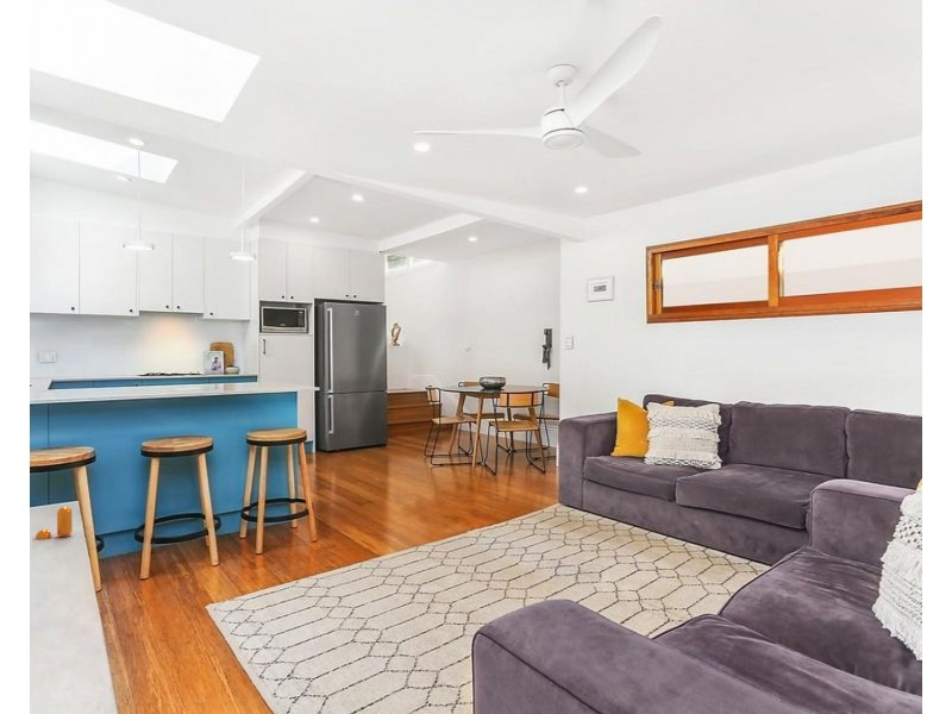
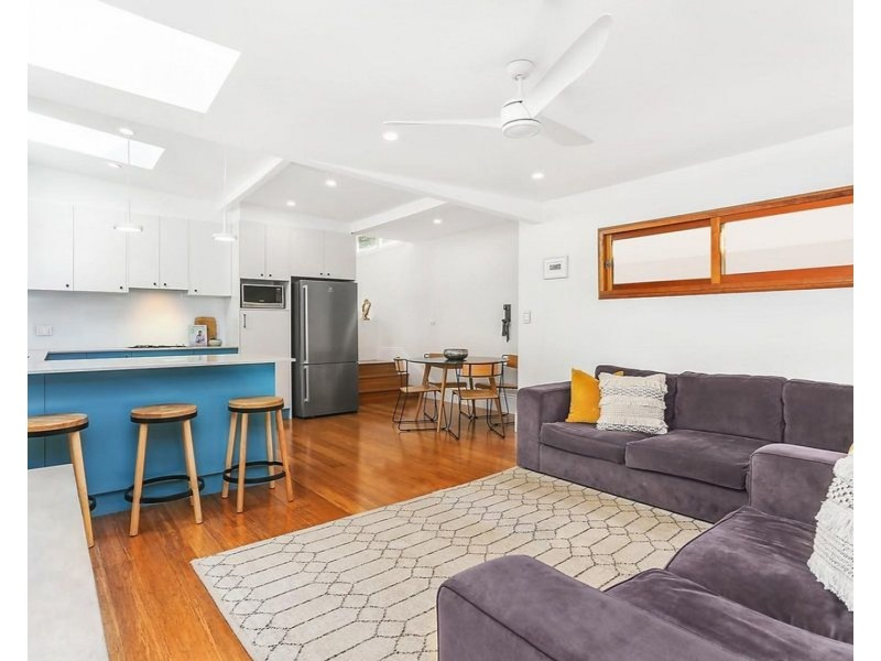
- pepper shaker [35,506,74,540]
